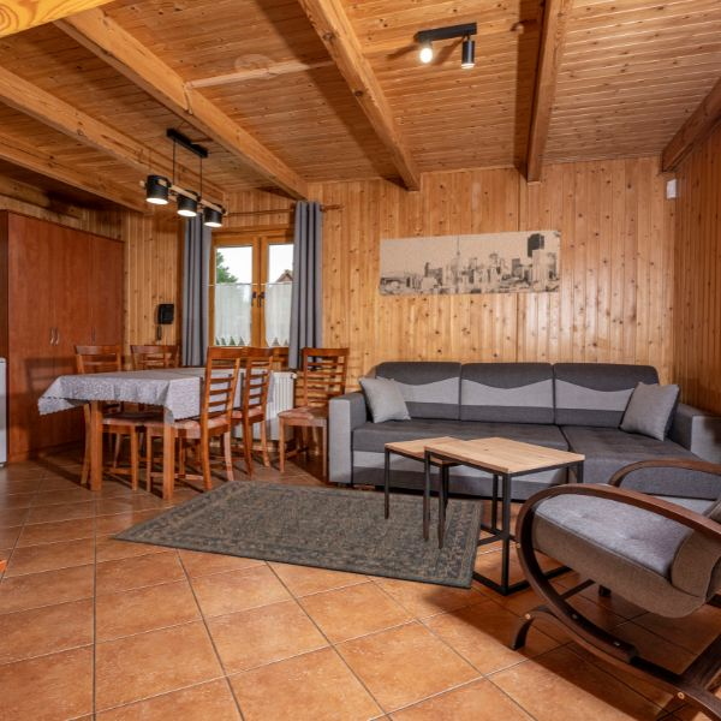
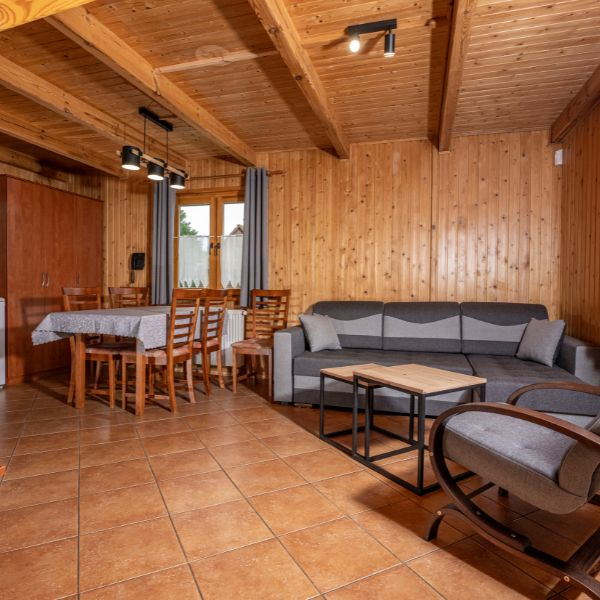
- rug [108,478,485,590]
- wall art [379,228,561,297]
